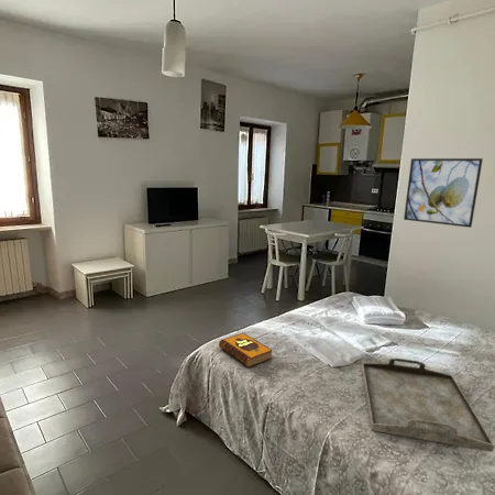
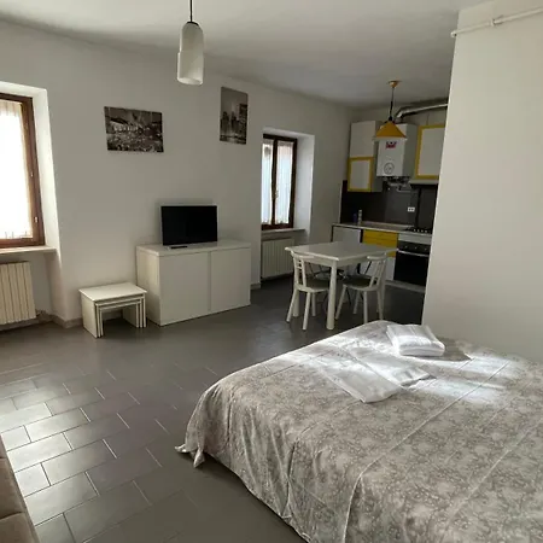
- hardback book [218,332,274,369]
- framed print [403,157,484,229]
- serving tray [361,358,495,453]
